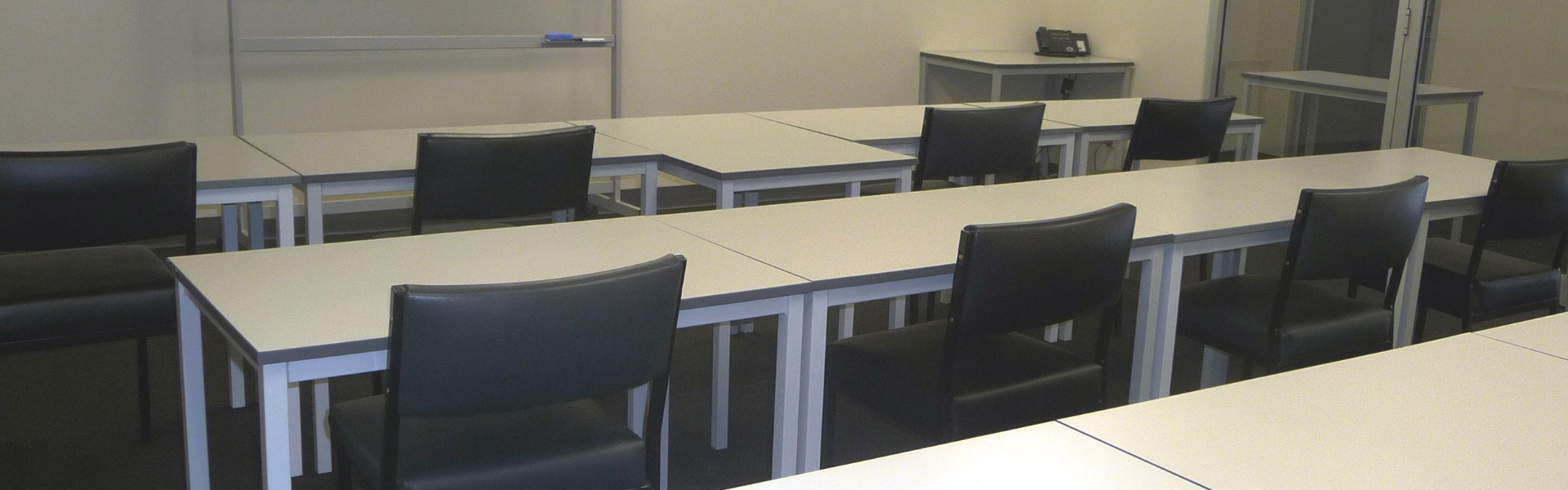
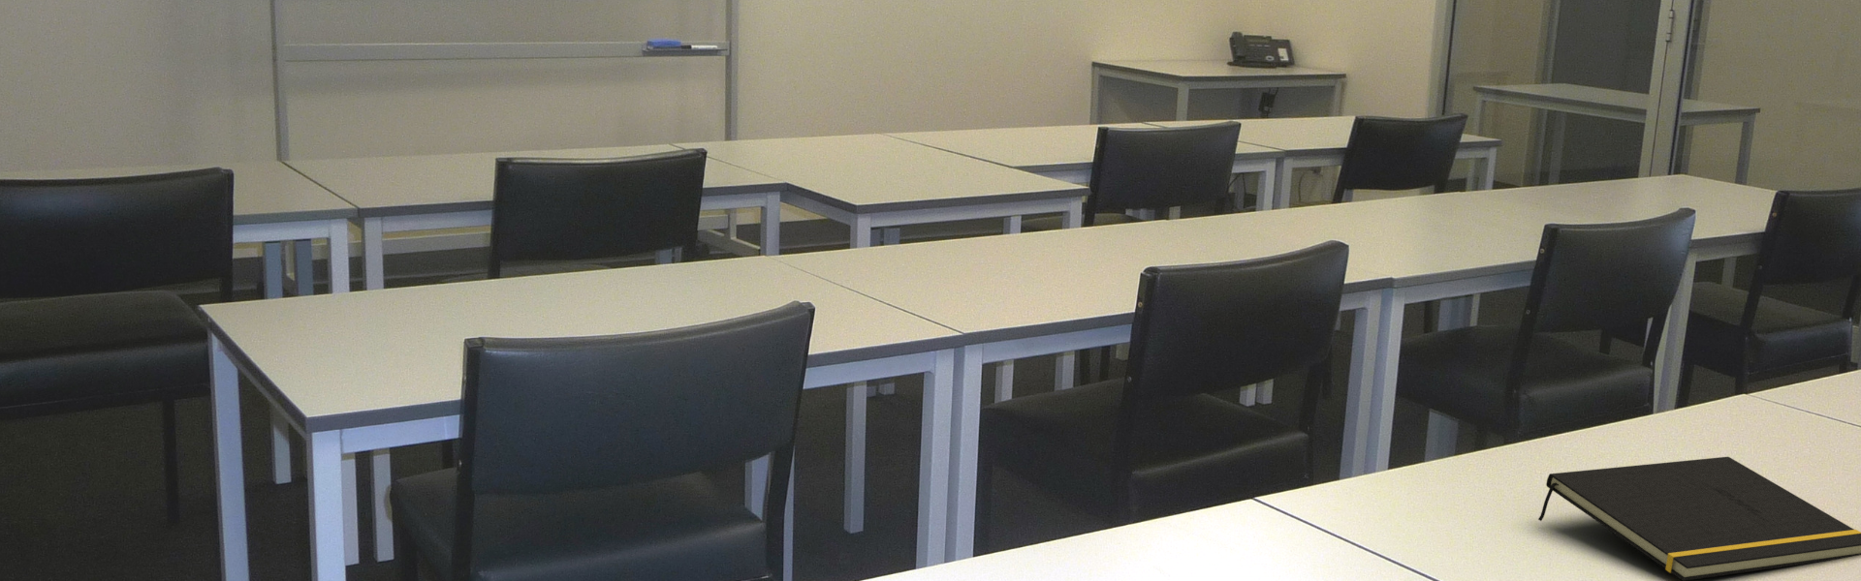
+ notepad [1537,456,1861,581]
